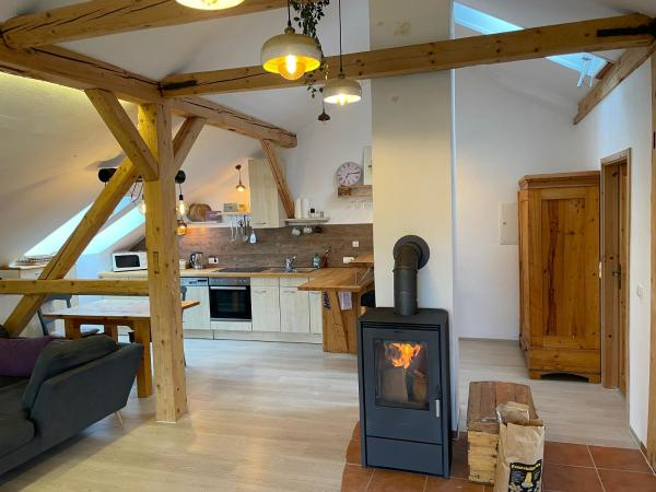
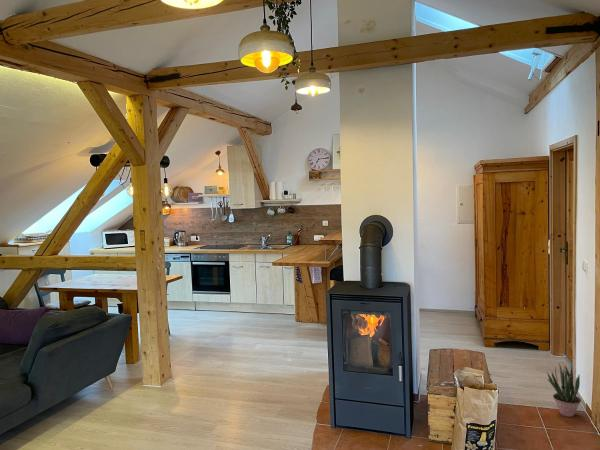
+ potted plant [546,362,582,418]
